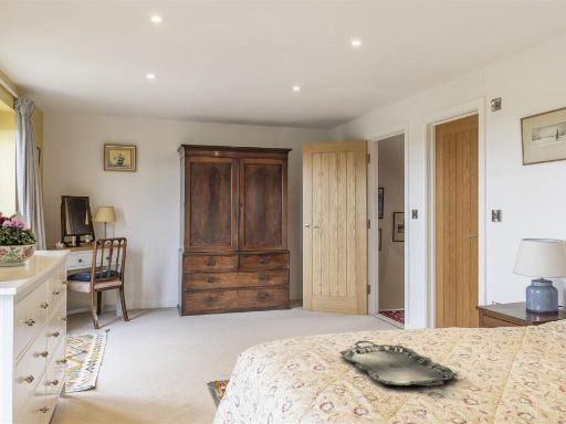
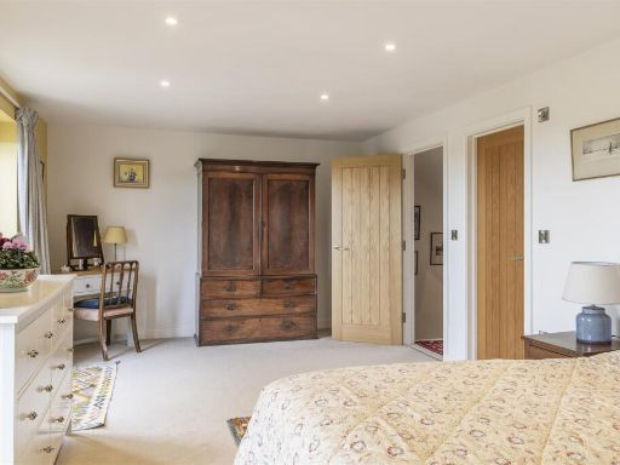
- serving tray [338,340,459,386]
